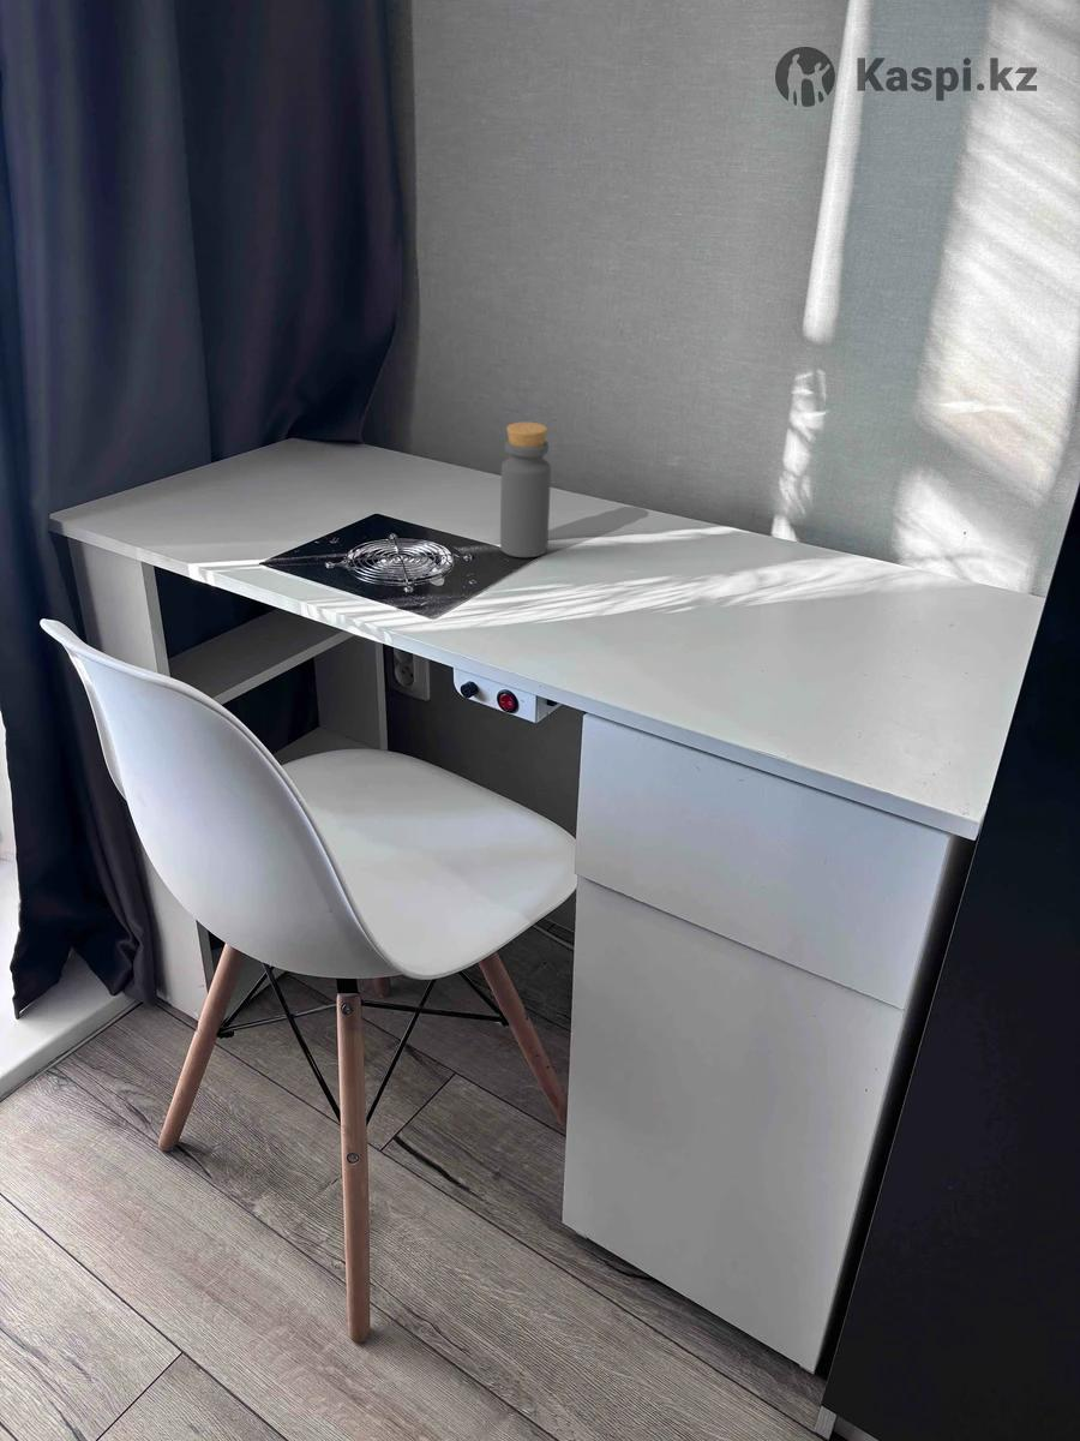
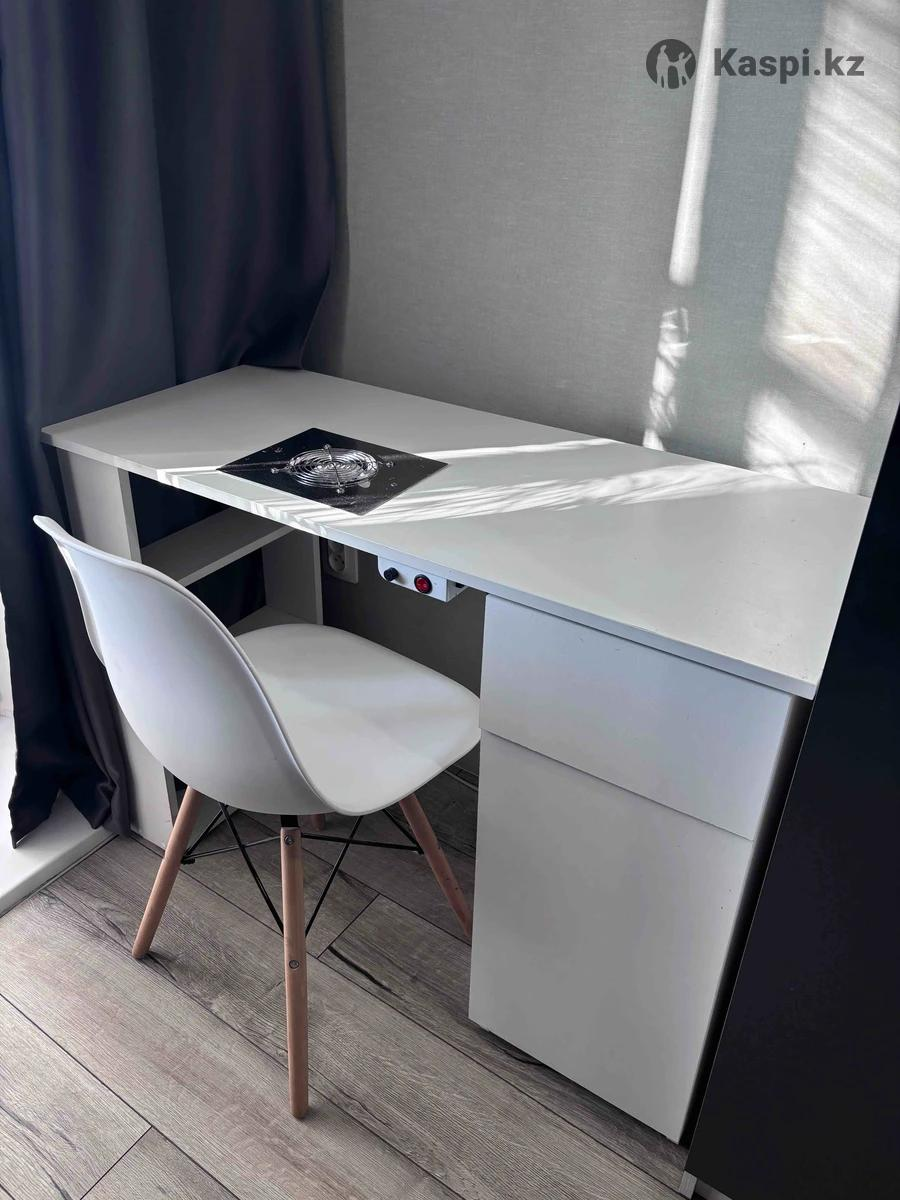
- bottle [499,421,552,558]
